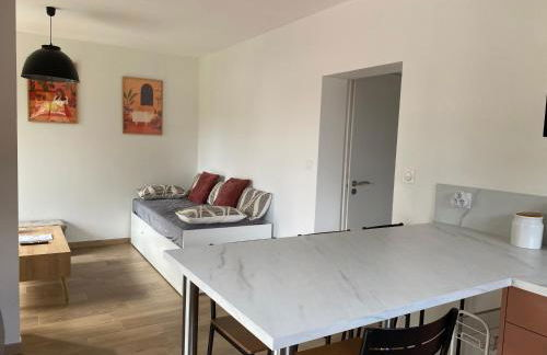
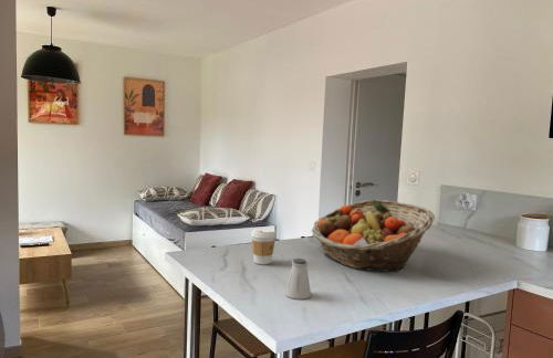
+ saltshaker [284,257,312,301]
+ fruit basket [311,199,436,273]
+ coffee cup [250,228,278,265]
